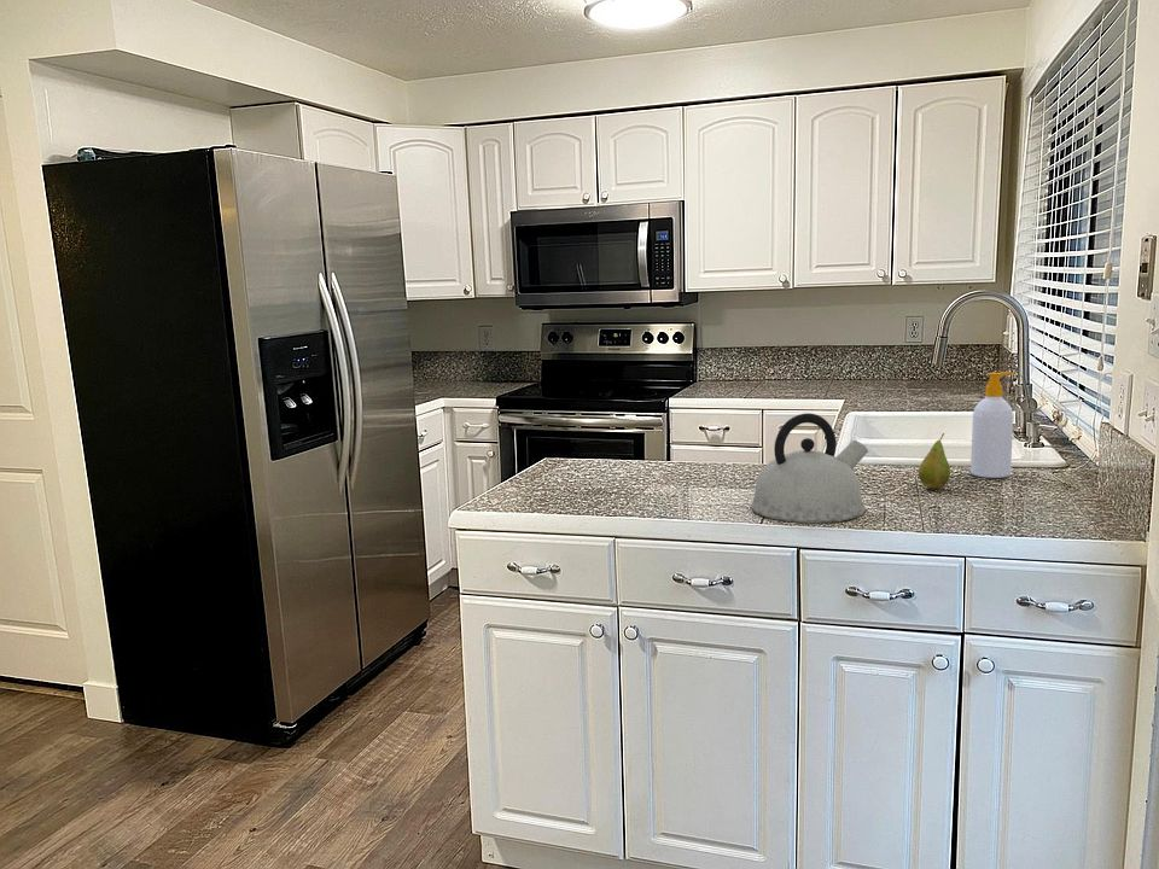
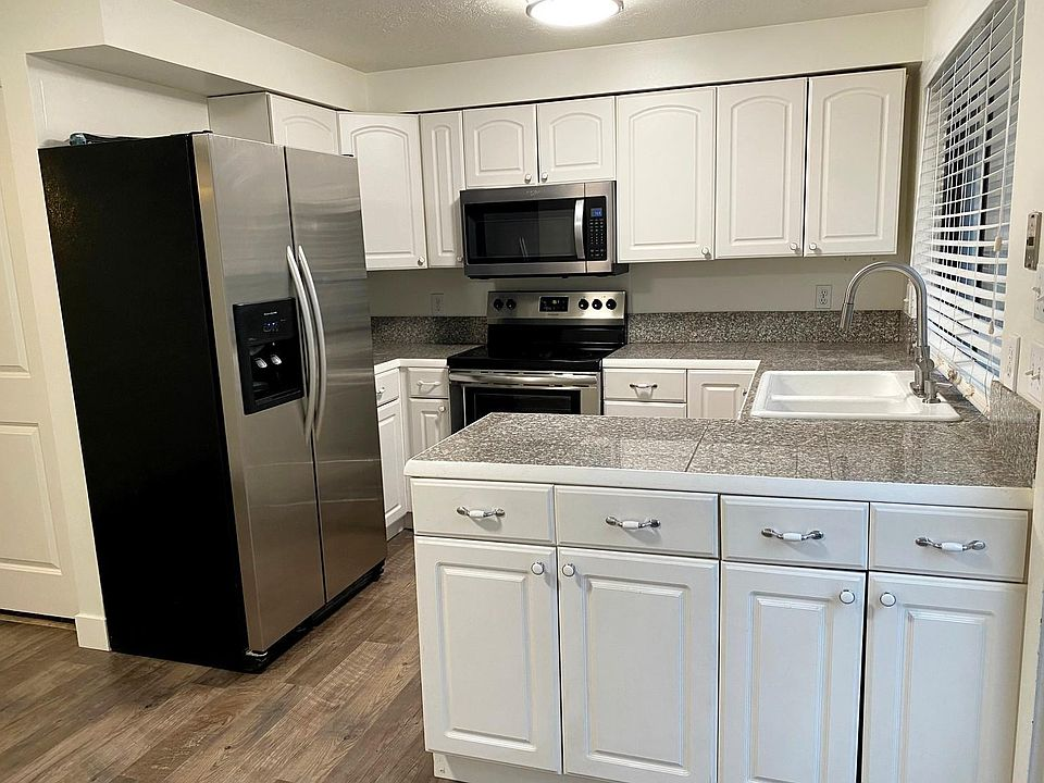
- soap bottle [969,371,1017,479]
- kettle [750,412,869,524]
- fruit [918,432,951,490]
